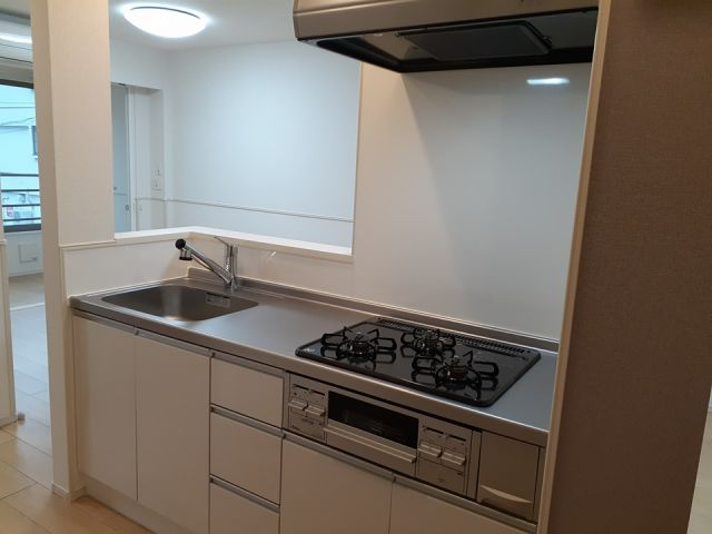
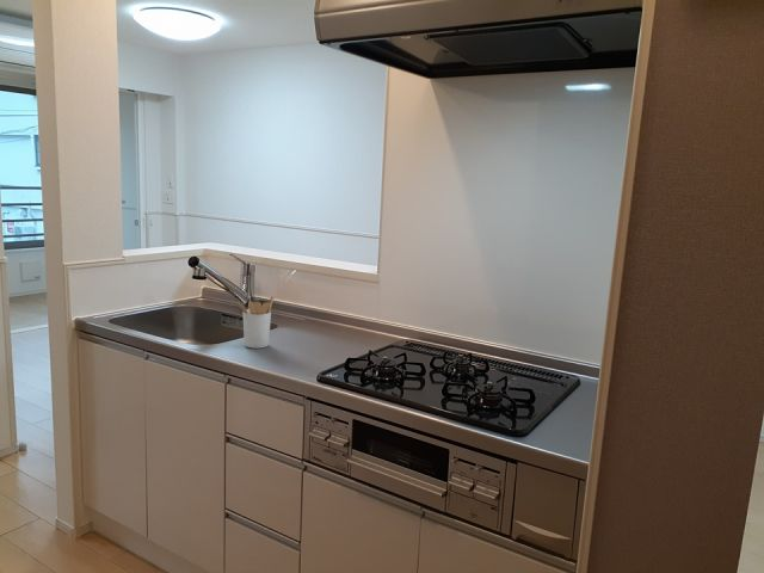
+ utensil holder [236,295,276,350]
